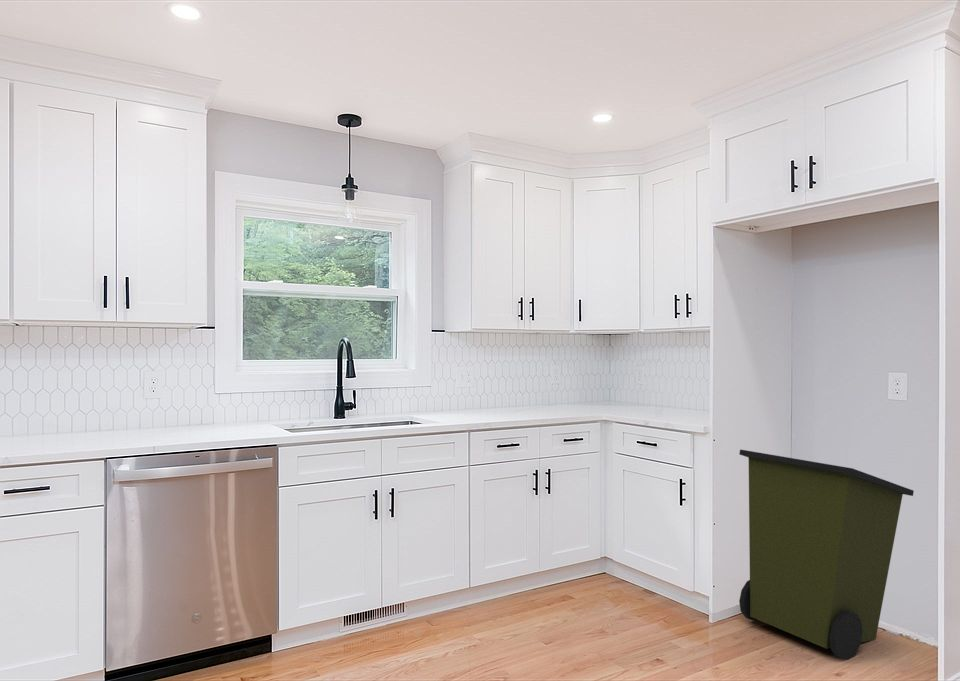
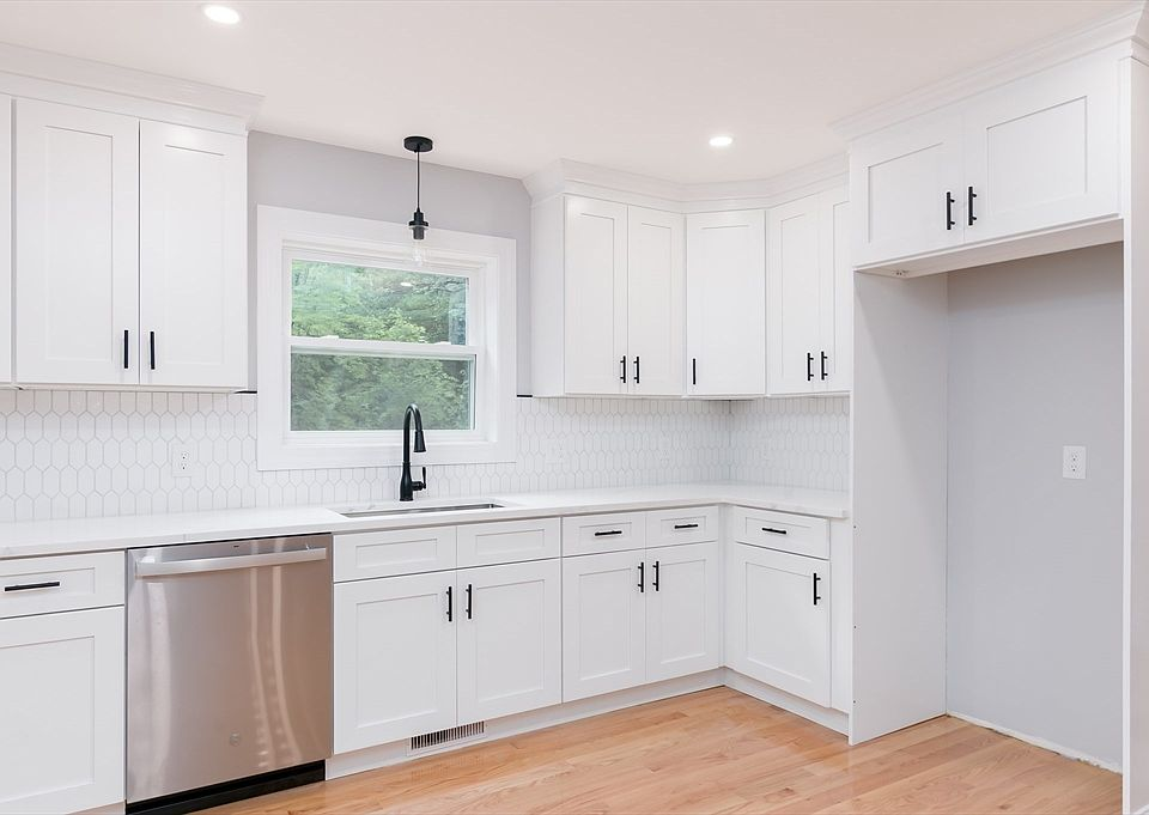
- trash can [738,448,915,661]
